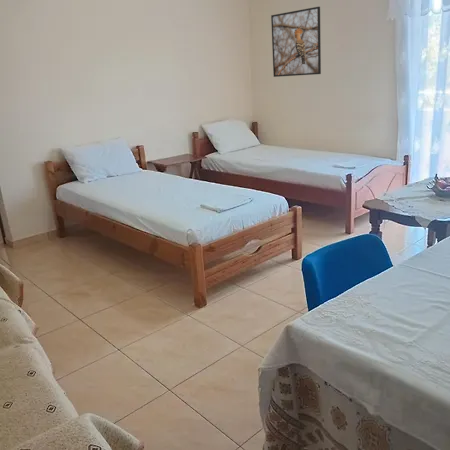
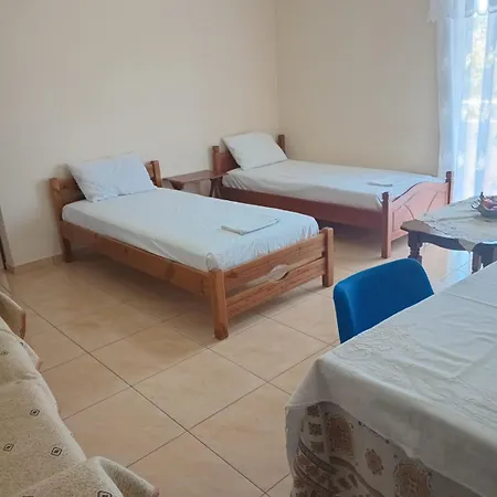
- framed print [270,6,322,78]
